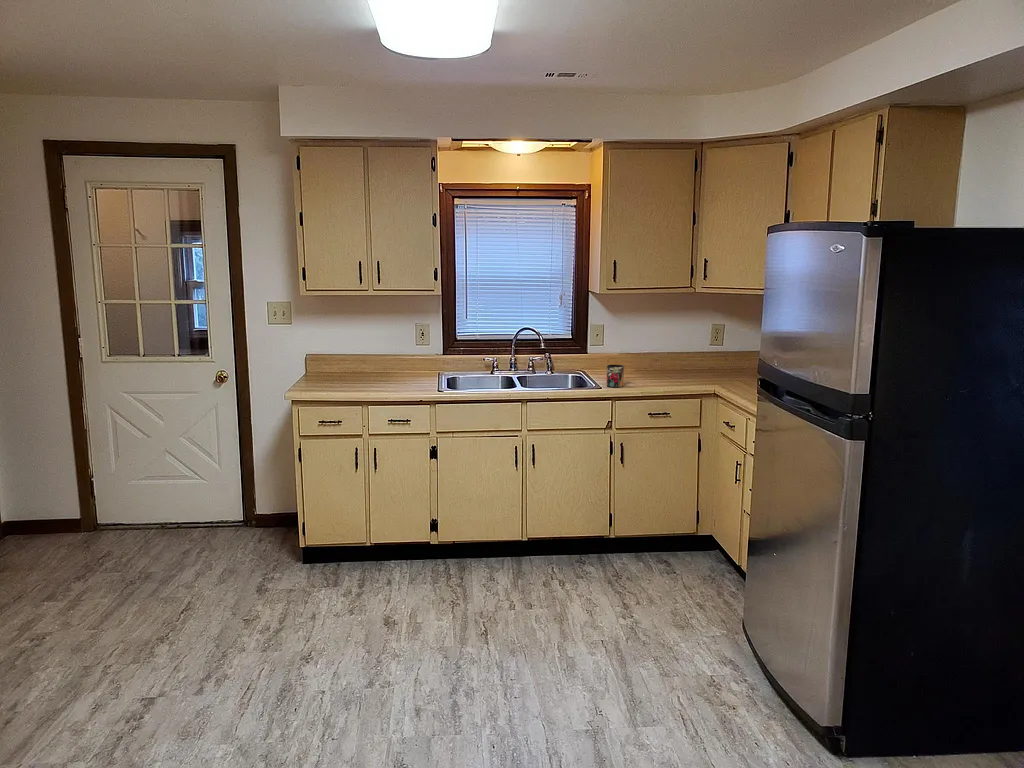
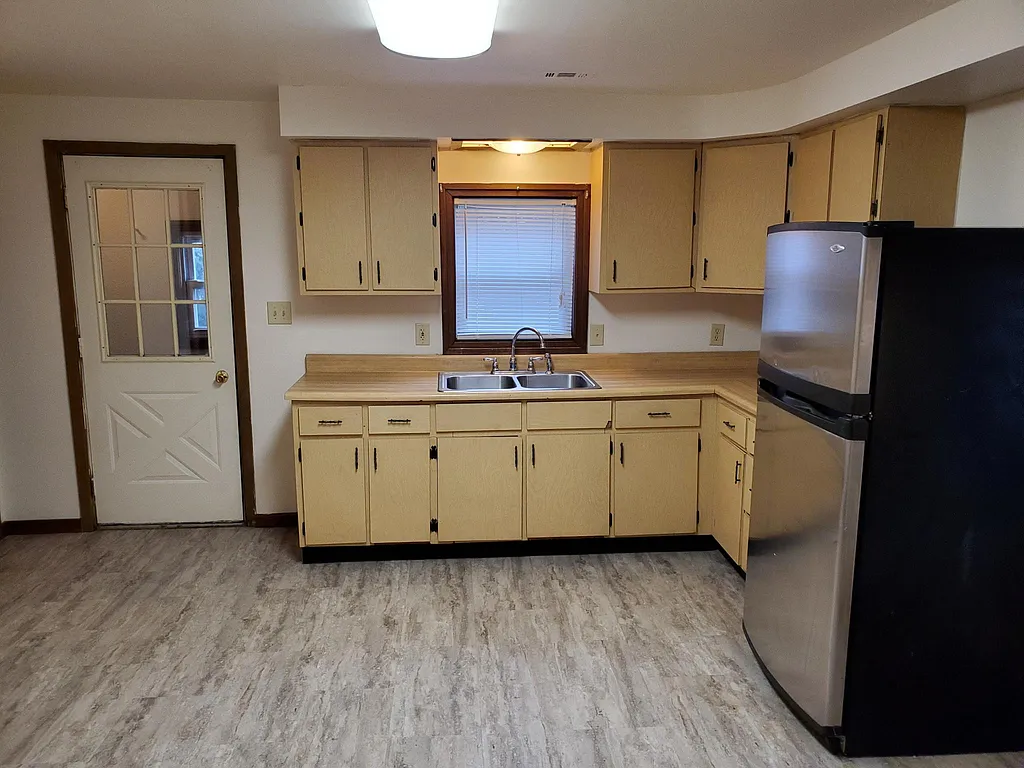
- mug [605,364,625,388]
